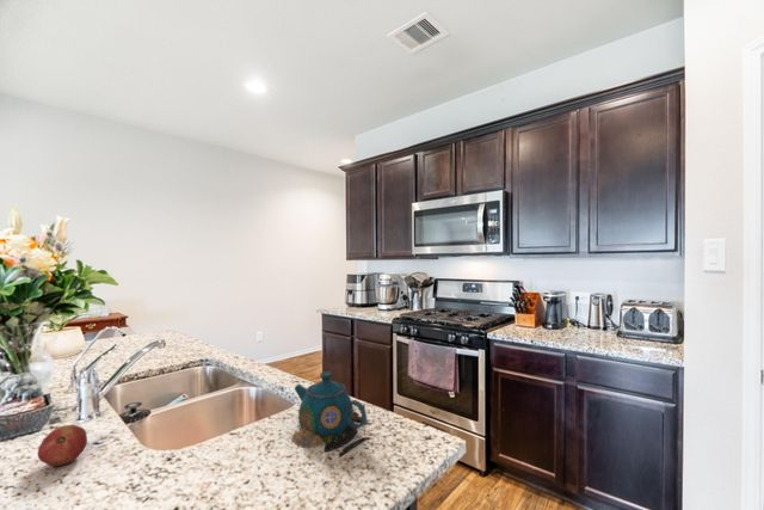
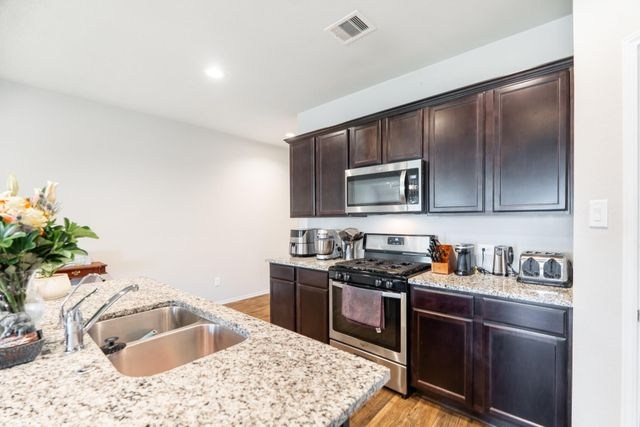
- teapot [290,370,371,459]
- fruit [37,424,88,467]
